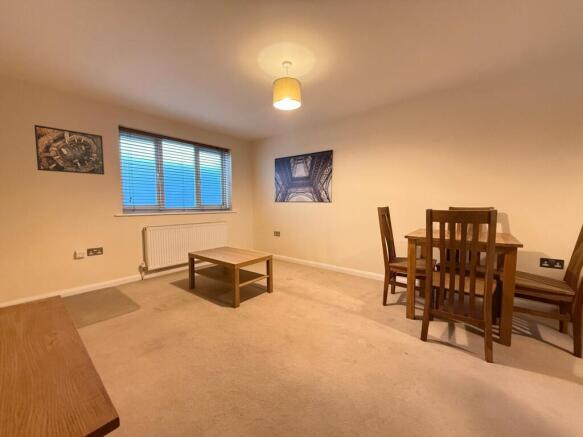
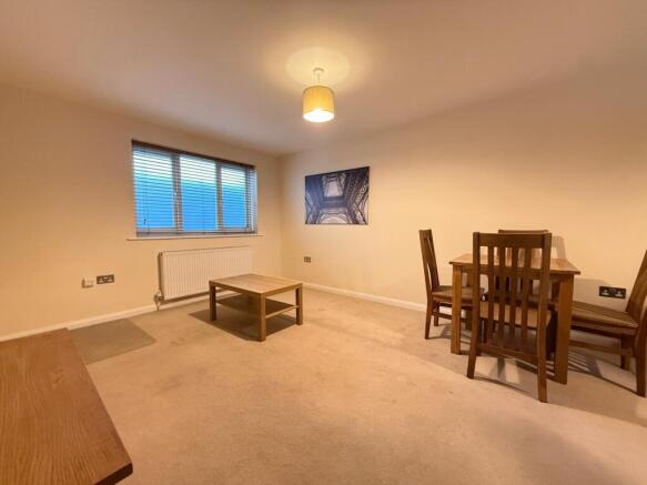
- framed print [34,124,105,176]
